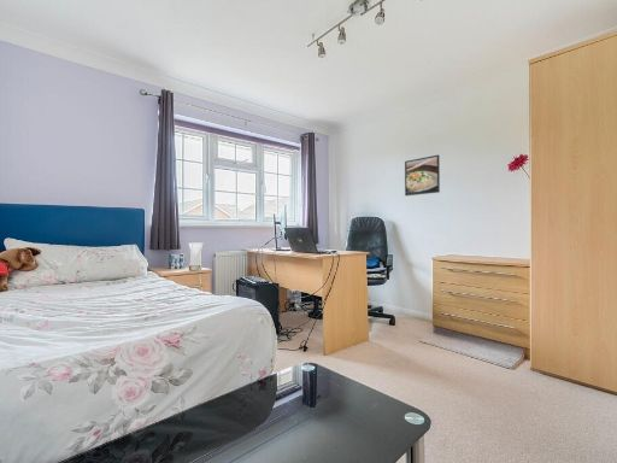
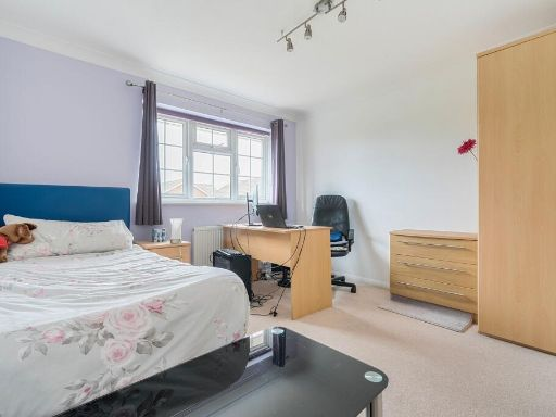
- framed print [404,153,441,197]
